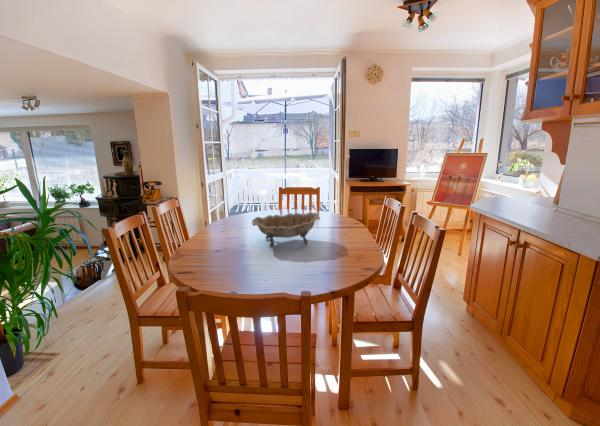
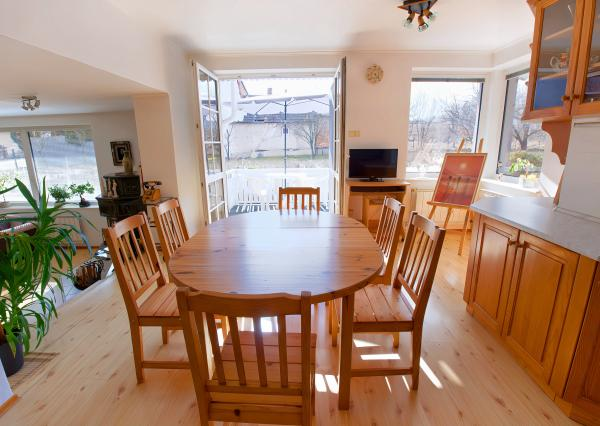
- decorative bowl [251,211,321,249]
